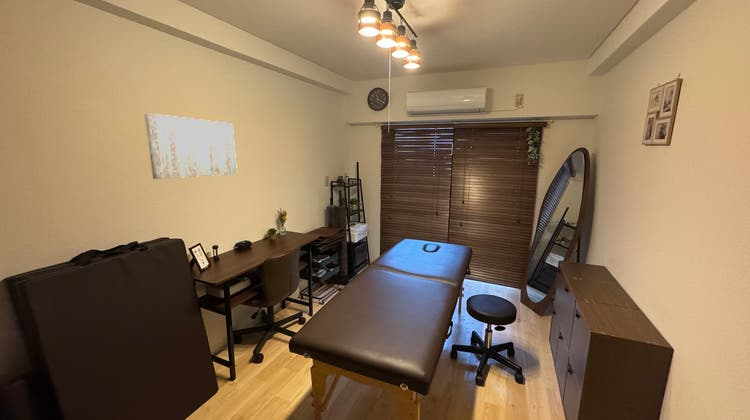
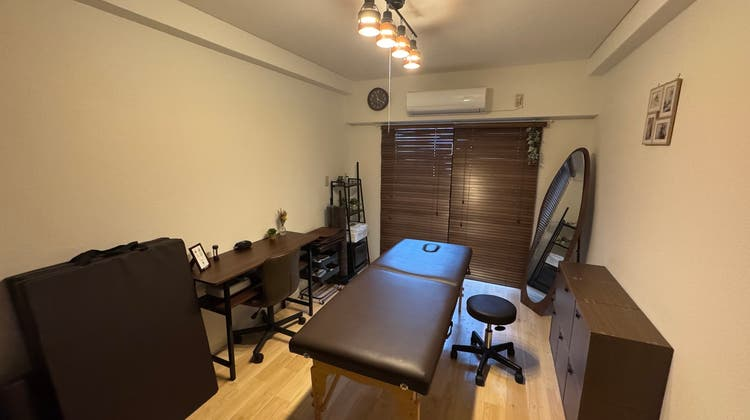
- wall art [143,112,238,180]
